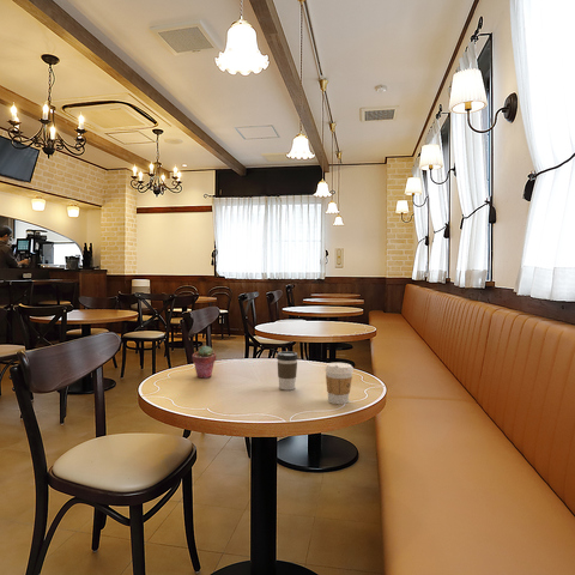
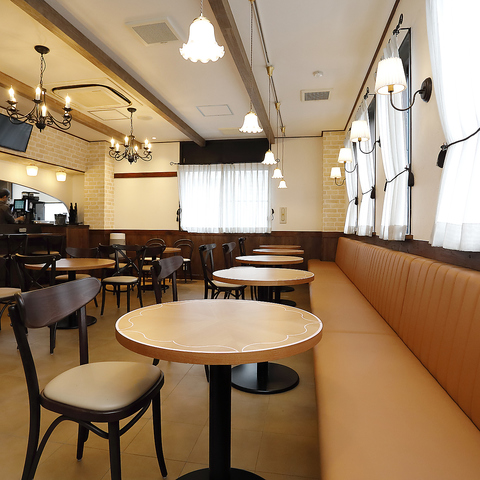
- coffee cup [323,362,355,405]
- potted succulent [192,345,217,380]
- coffee cup [276,351,299,391]
